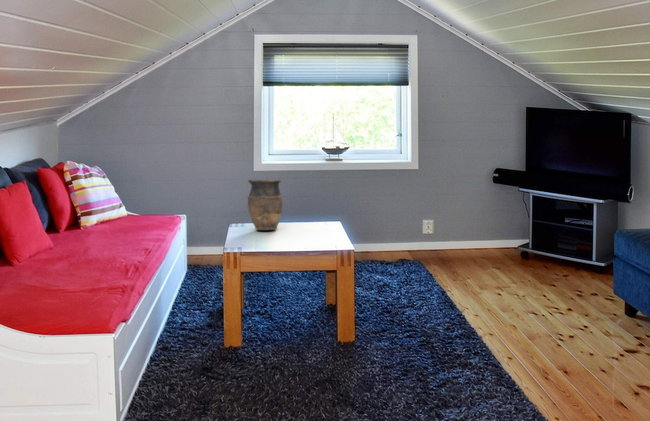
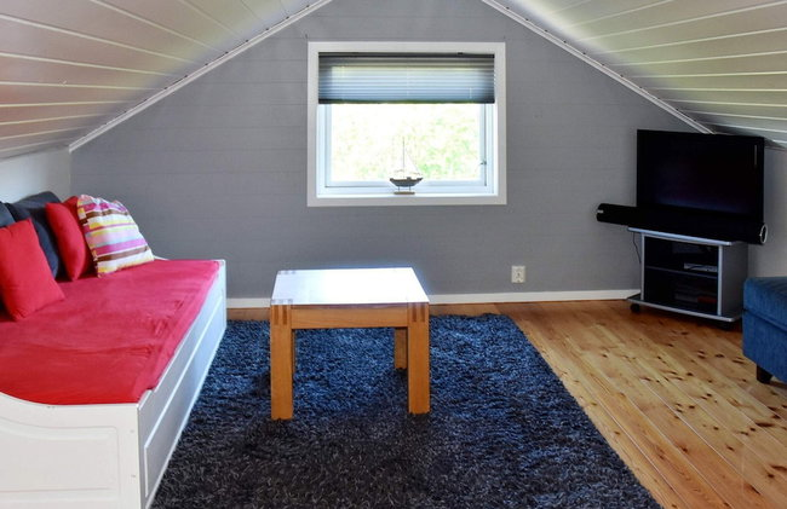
- vase [247,179,284,231]
